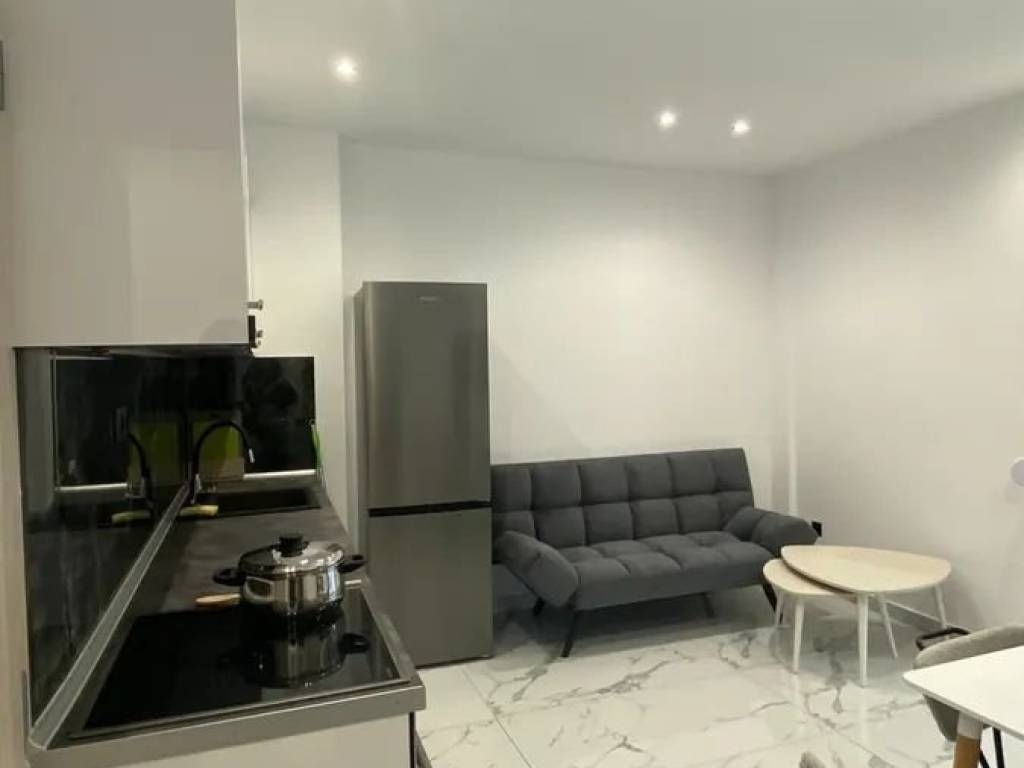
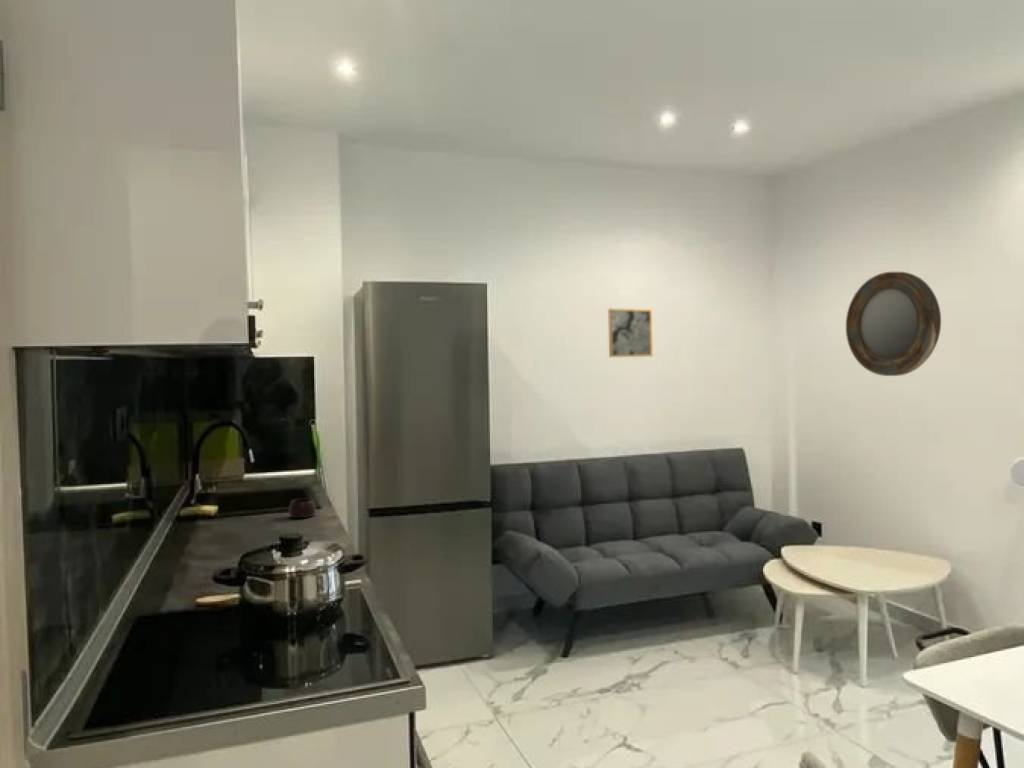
+ home mirror [845,271,942,377]
+ wall art [607,308,654,358]
+ mug [288,498,317,519]
